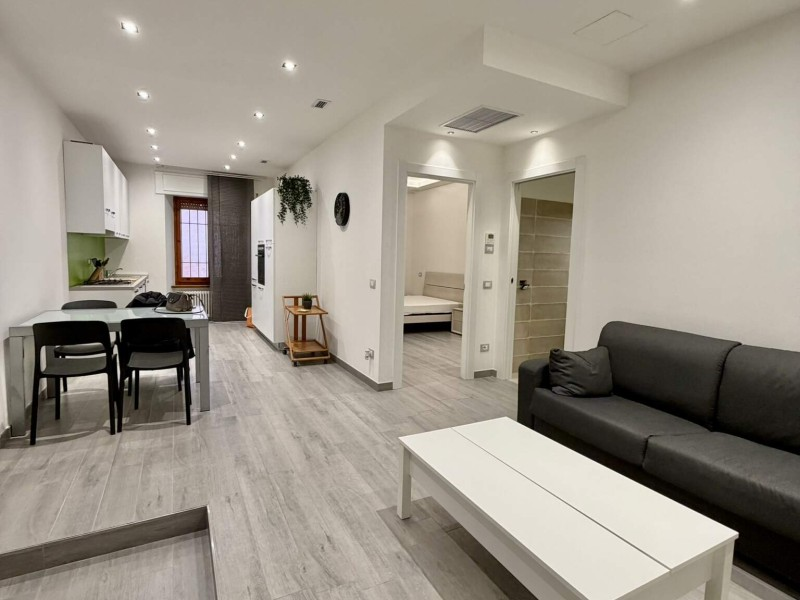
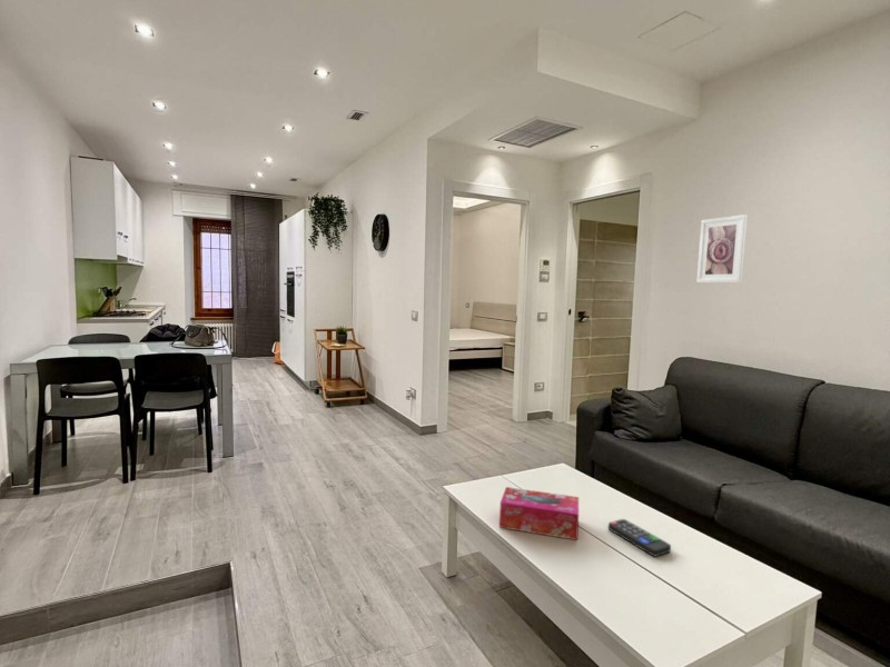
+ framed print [695,213,749,283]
+ remote control [607,518,672,558]
+ tissue box [498,486,580,541]
